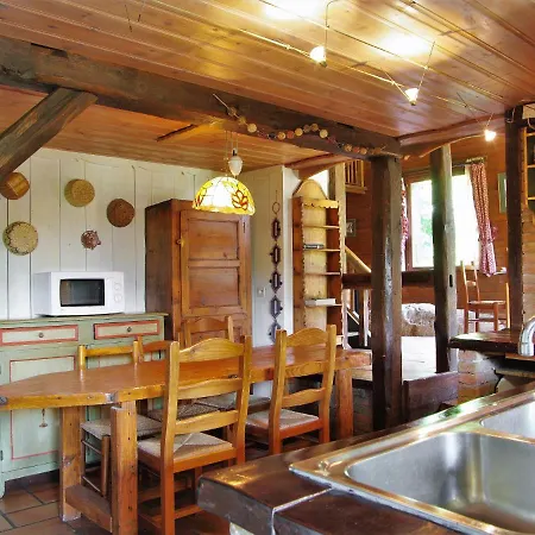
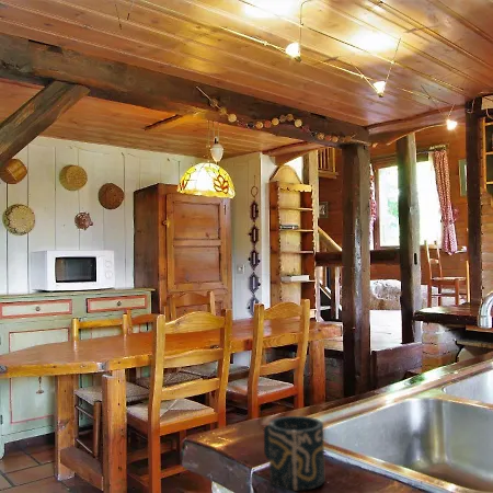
+ cup [263,415,325,492]
